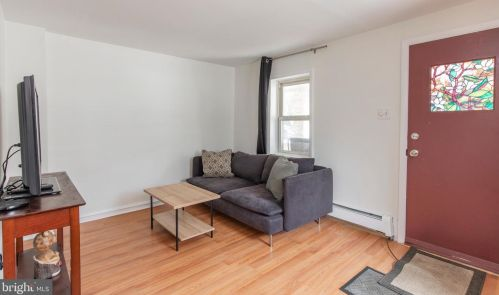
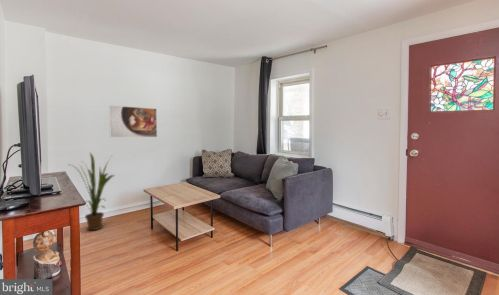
+ house plant [69,151,116,231]
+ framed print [108,104,158,138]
